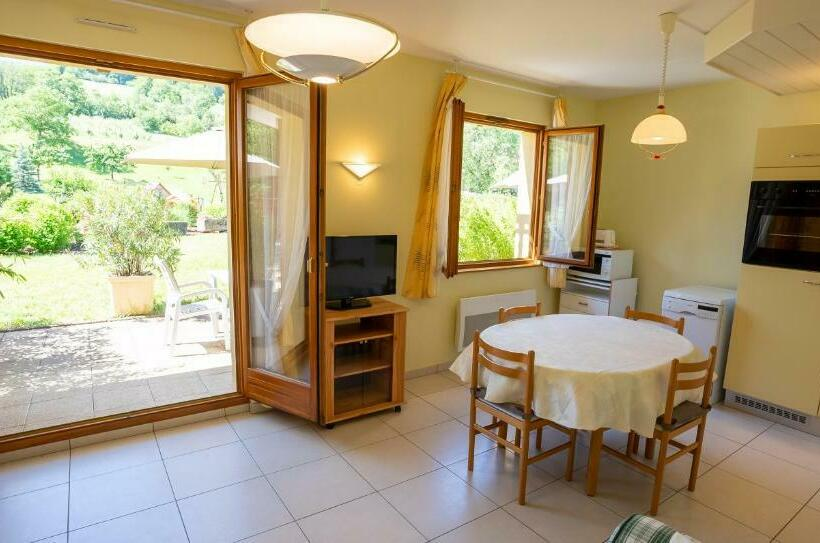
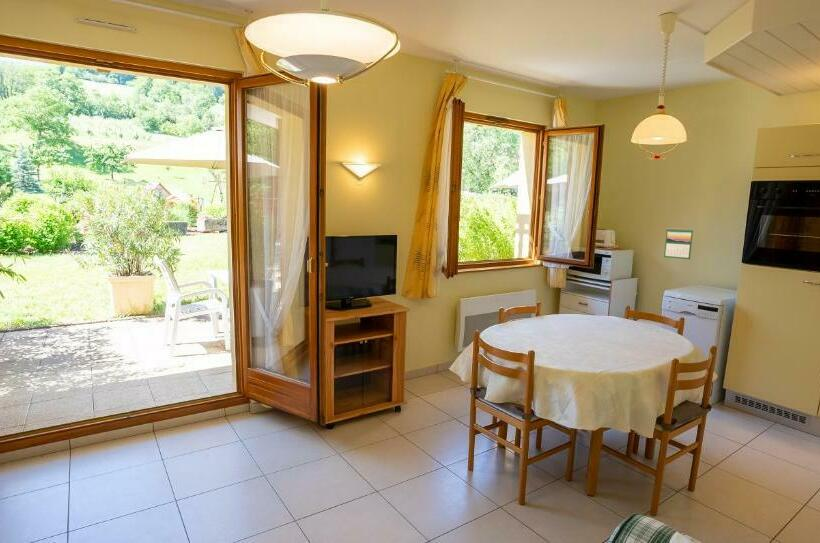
+ calendar [663,227,694,260]
